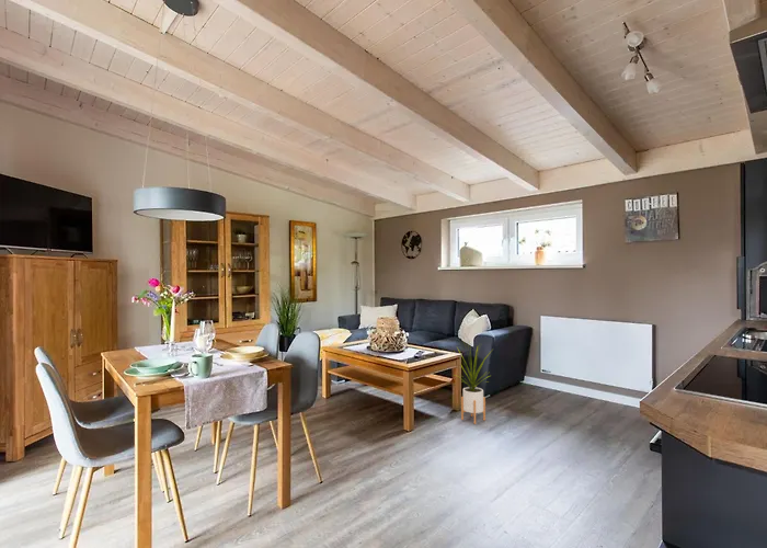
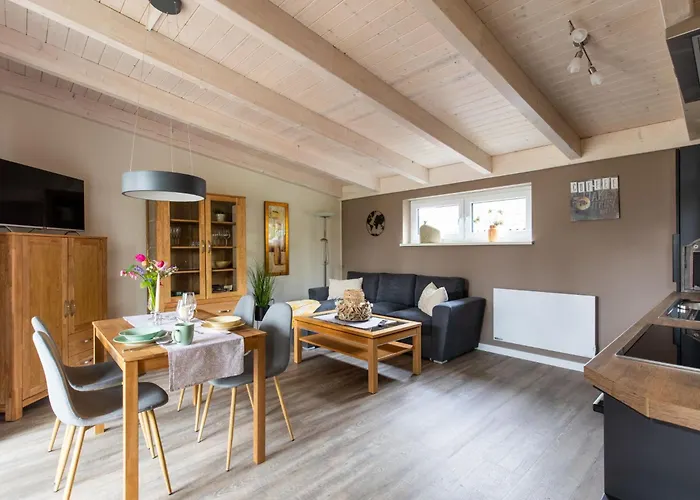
- house plant [453,339,493,425]
